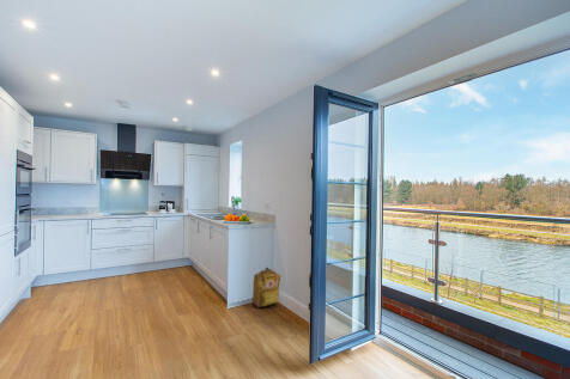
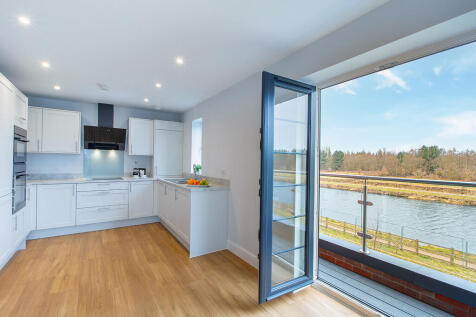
- backpack [251,267,281,308]
